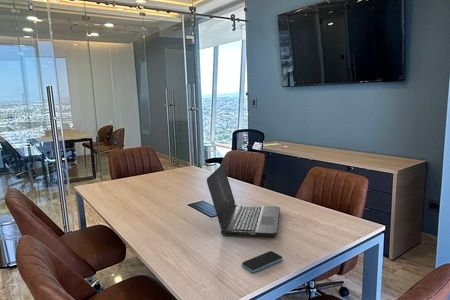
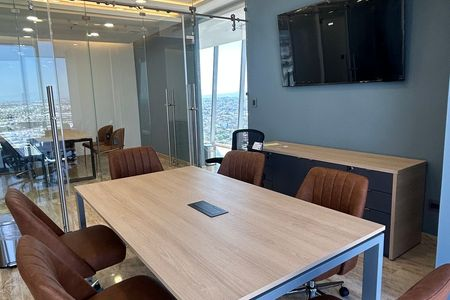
- smartphone [241,250,284,273]
- laptop computer [206,163,281,238]
